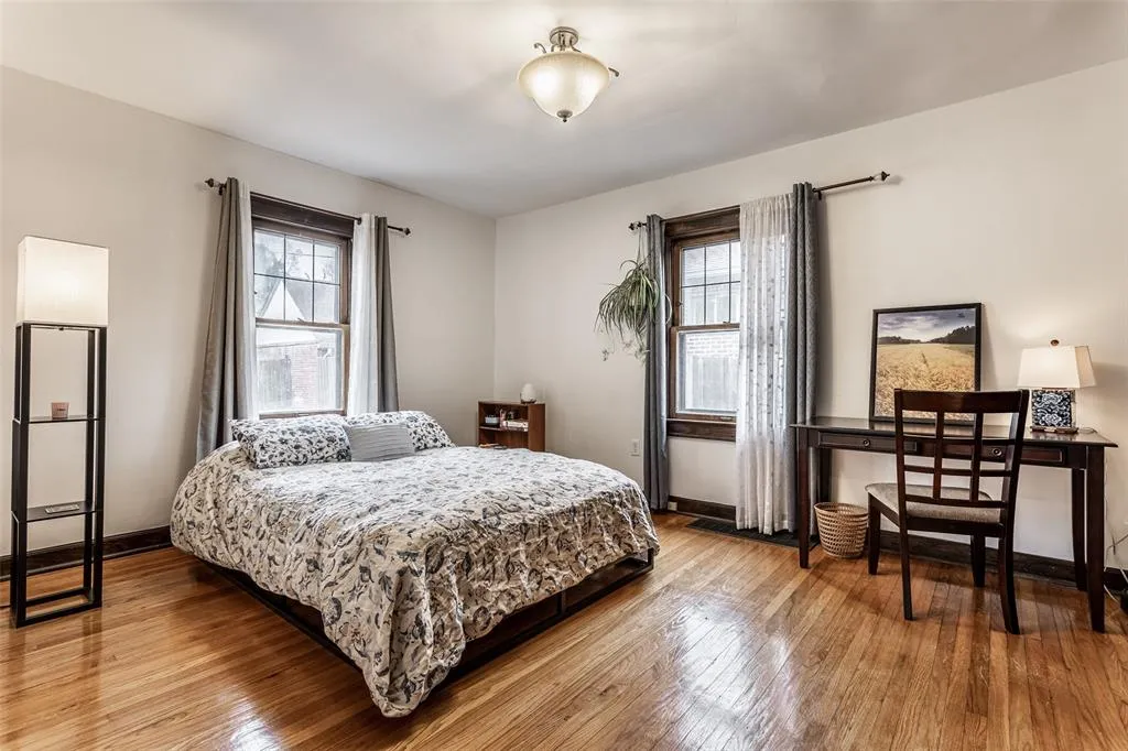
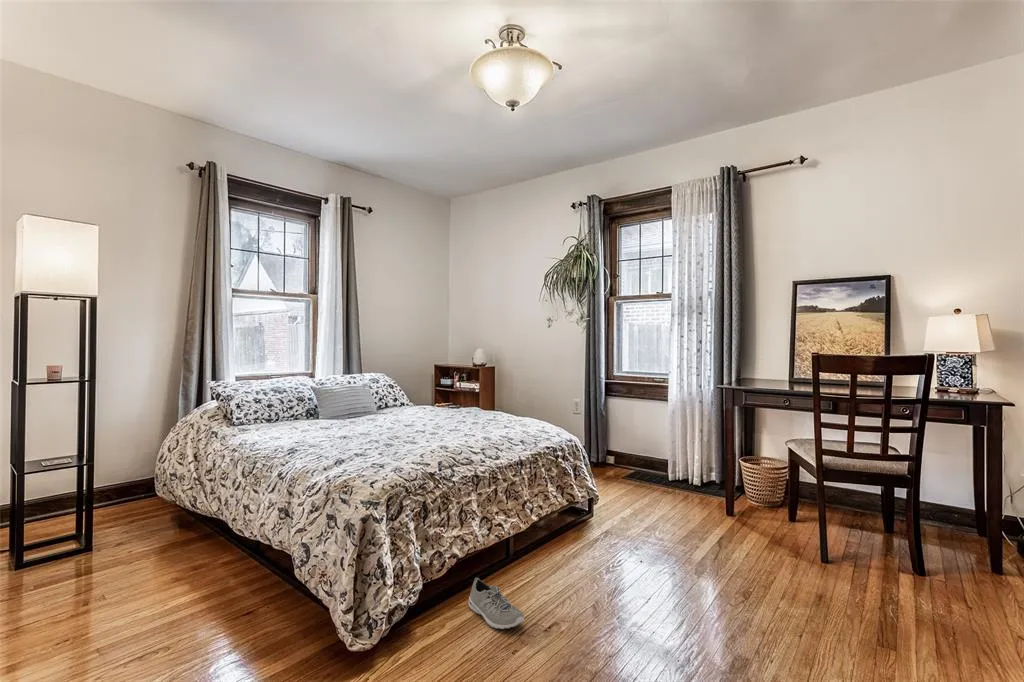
+ sneaker [468,577,525,630]
